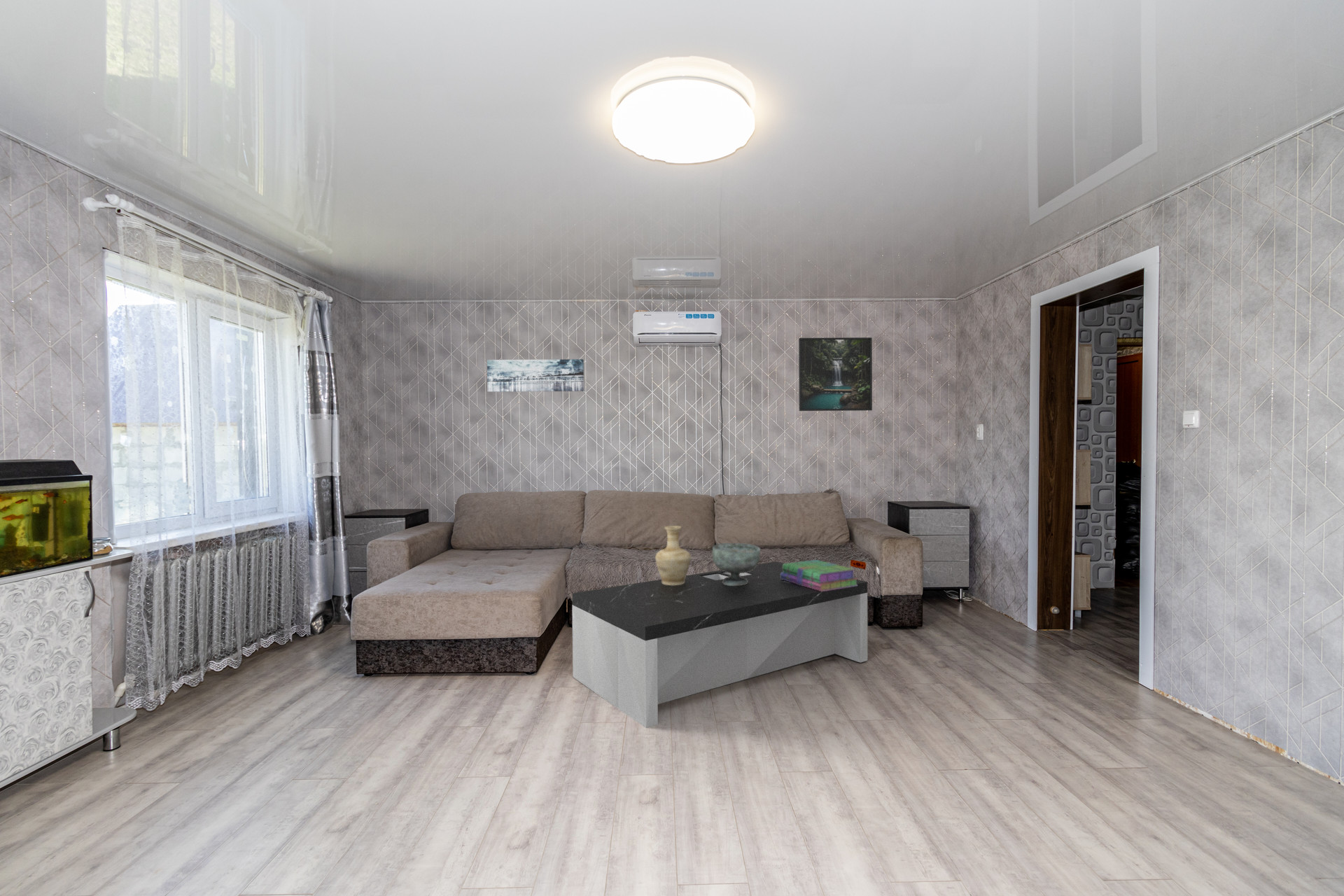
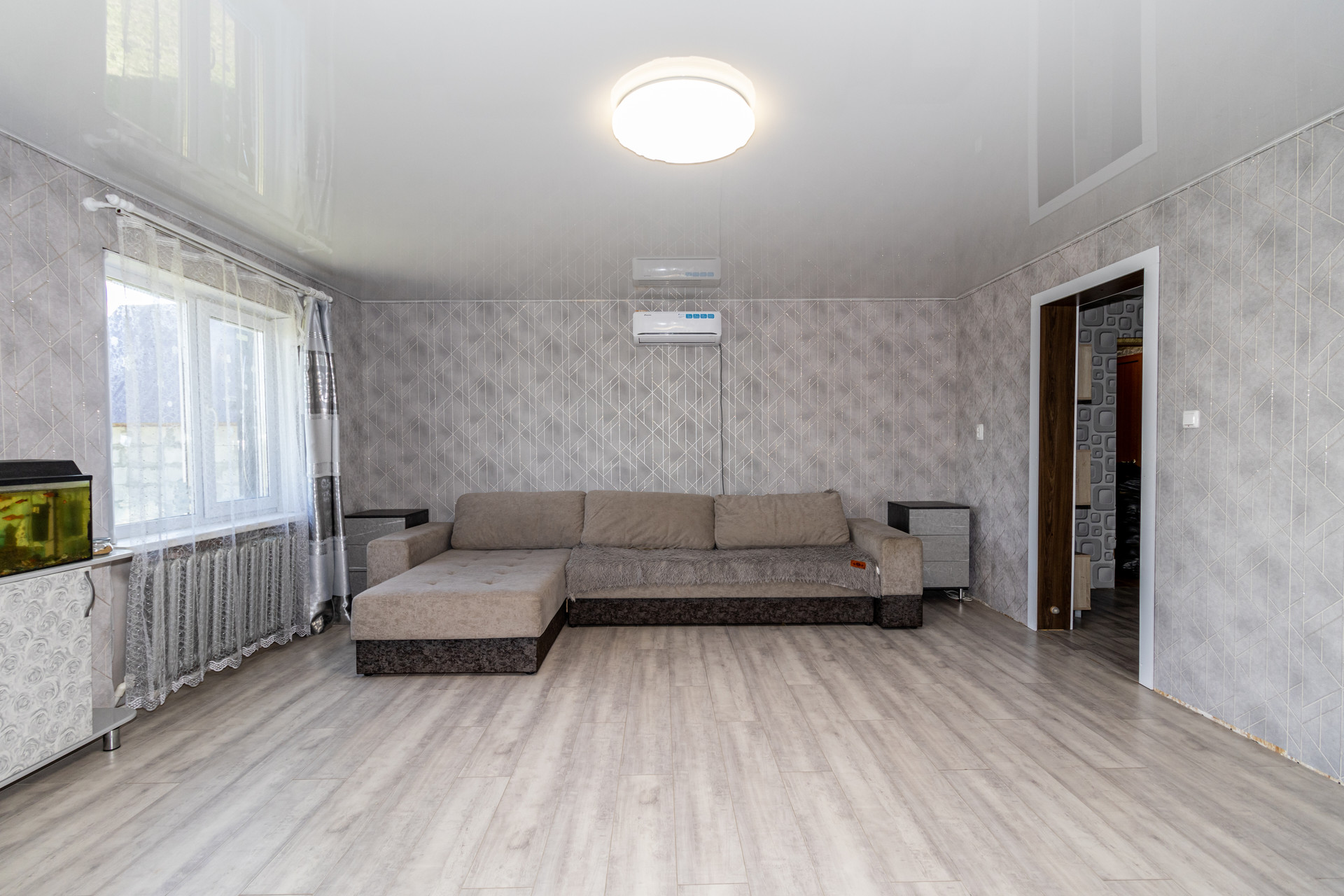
- wall art [486,358,584,393]
- vase [654,525,692,585]
- stack of books [780,559,858,591]
- coffee table [571,561,868,729]
- decorative bowl [712,542,761,585]
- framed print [798,337,873,412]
